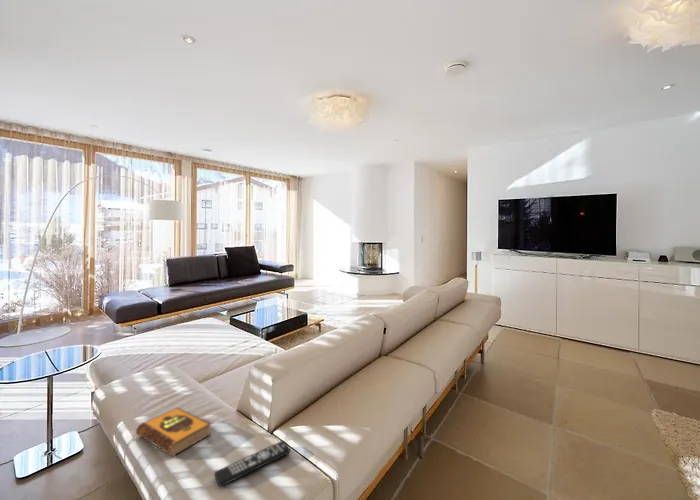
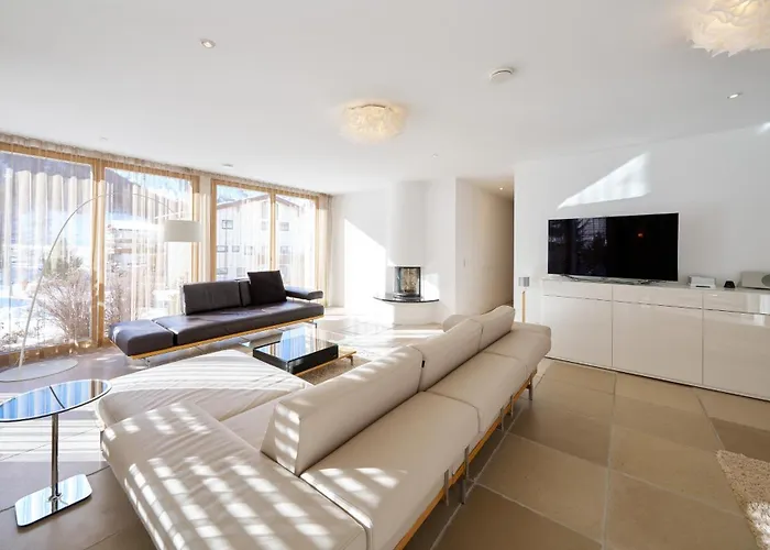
- remote control [213,440,291,488]
- hardback book [135,406,212,458]
